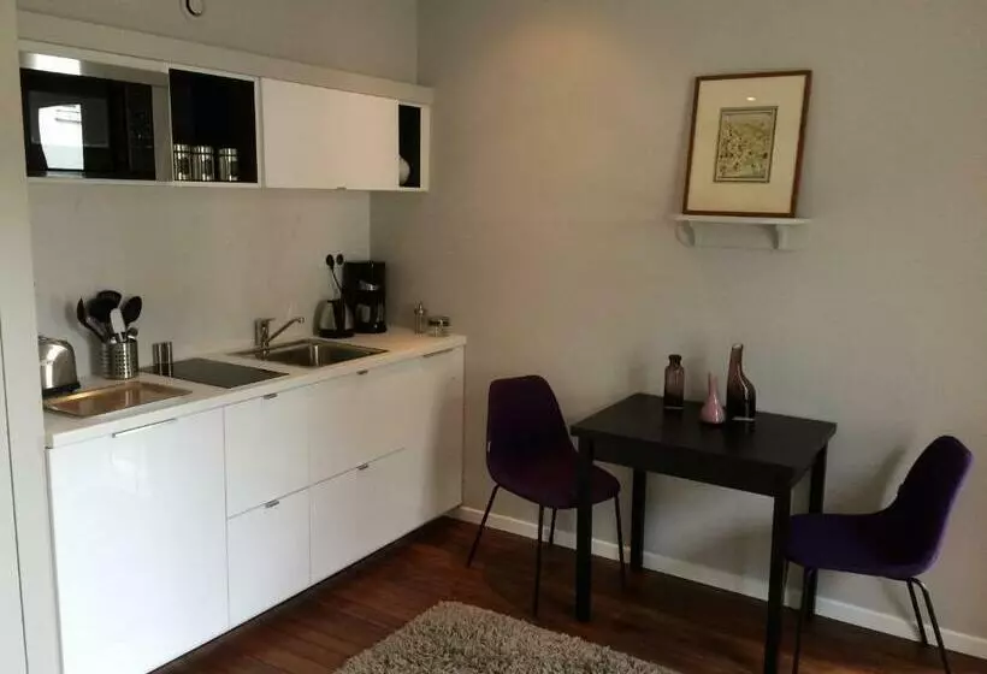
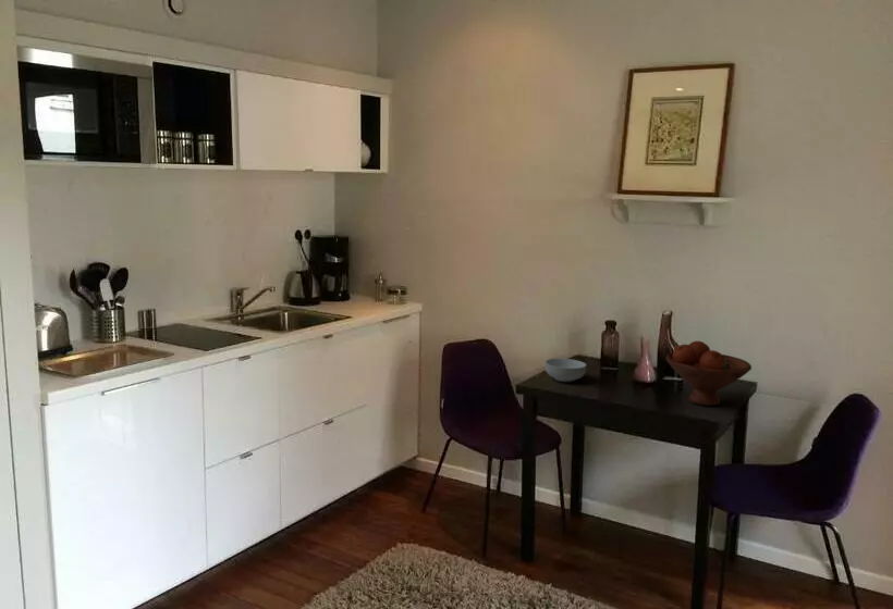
+ fruit bowl [665,340,753,407]
+ cereal bowl [543,358,587,383]
